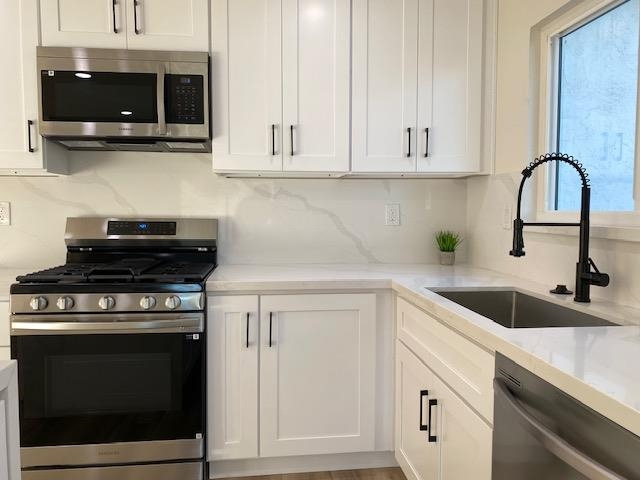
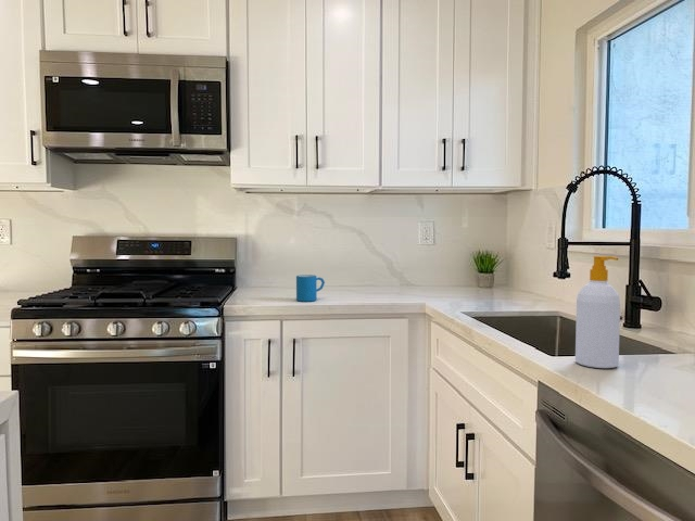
+ soap bottle [574,255,621,369]
+ mug [295,274,326,303]
